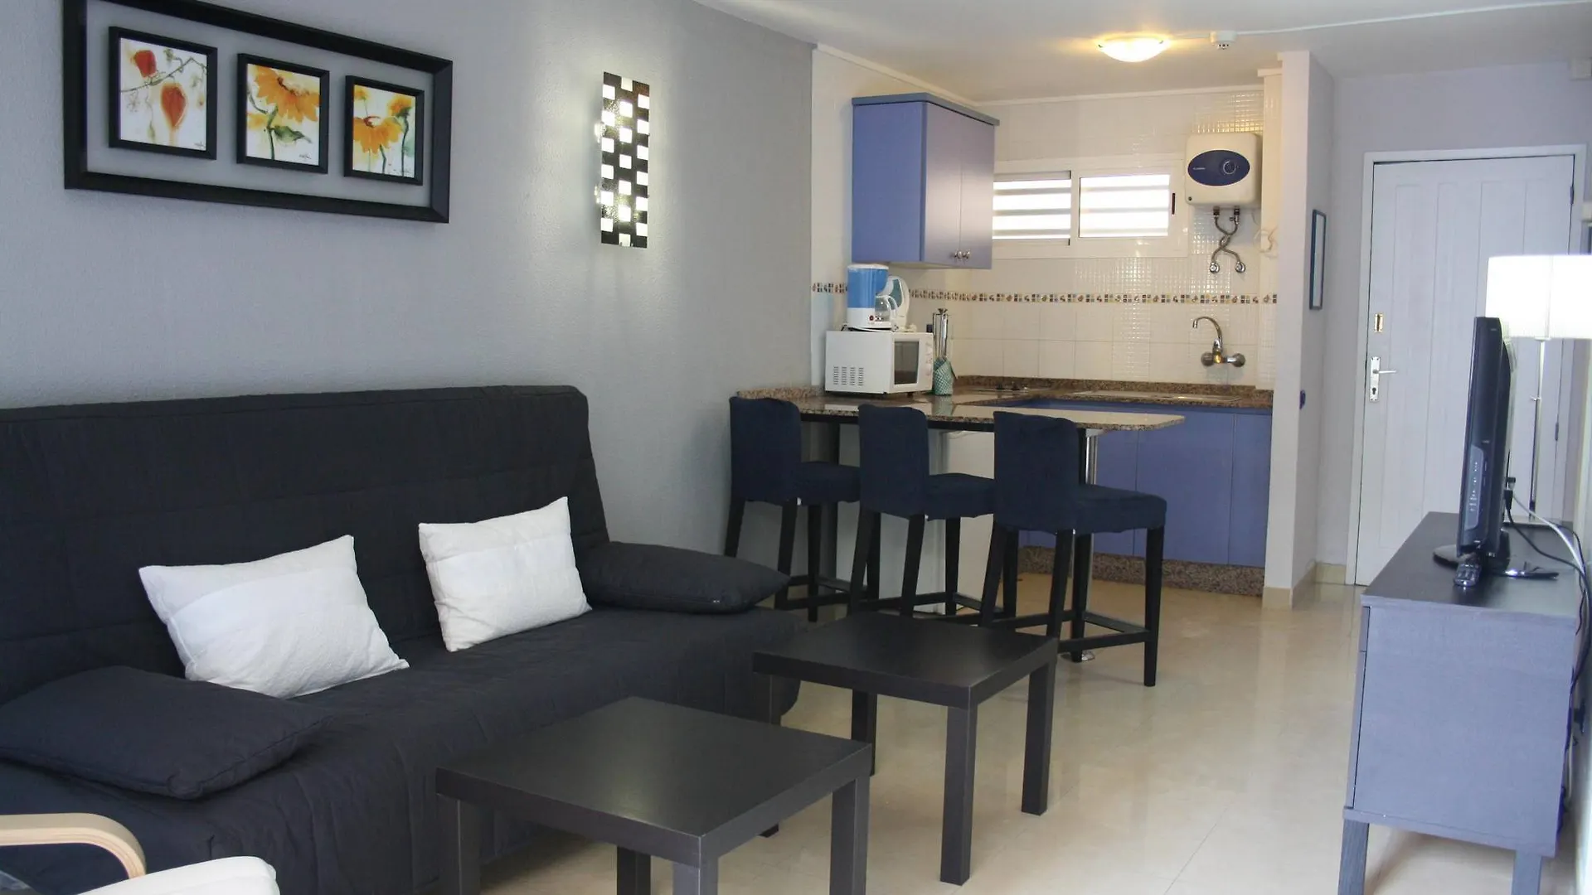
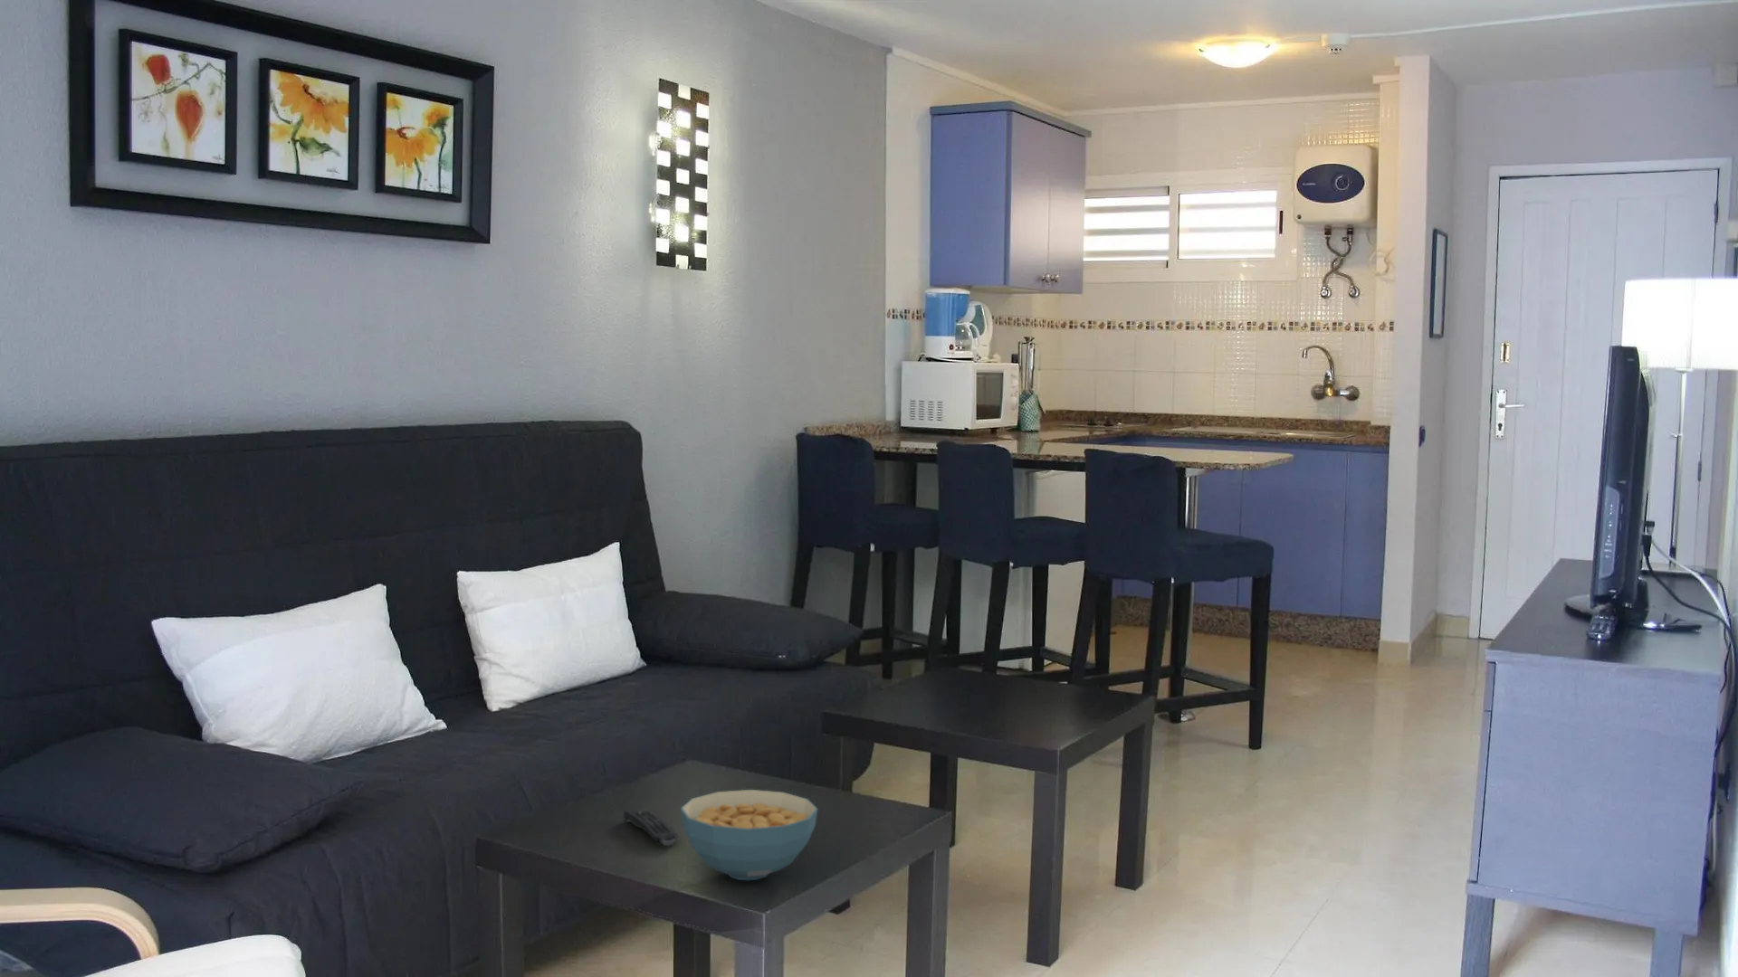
+ cereal bowl [680,789,819,882]
+ remote control [623,808,679,847]
